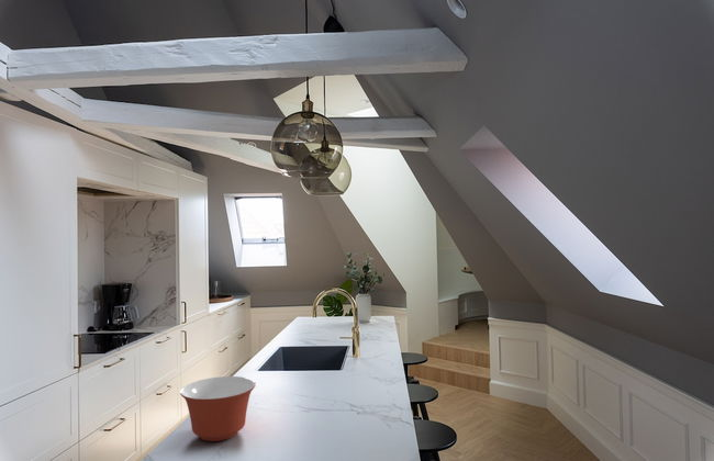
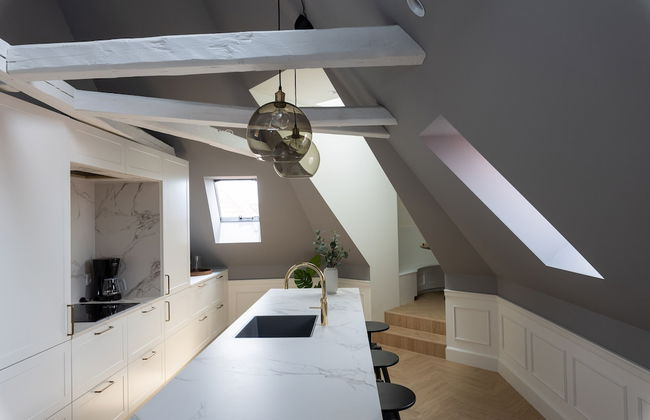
- mixing bowl [179,375,257,442]
